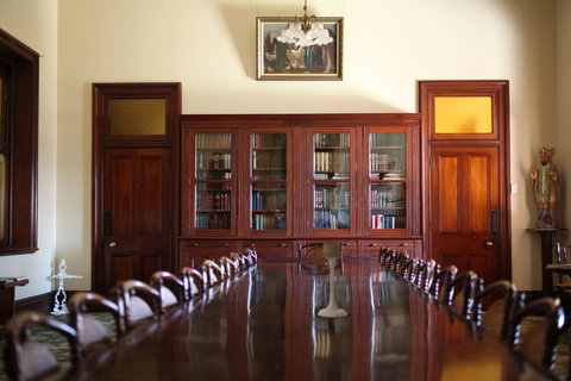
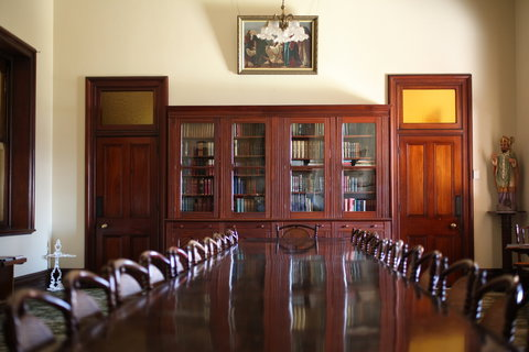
- candle holder [316,241,349,318]
